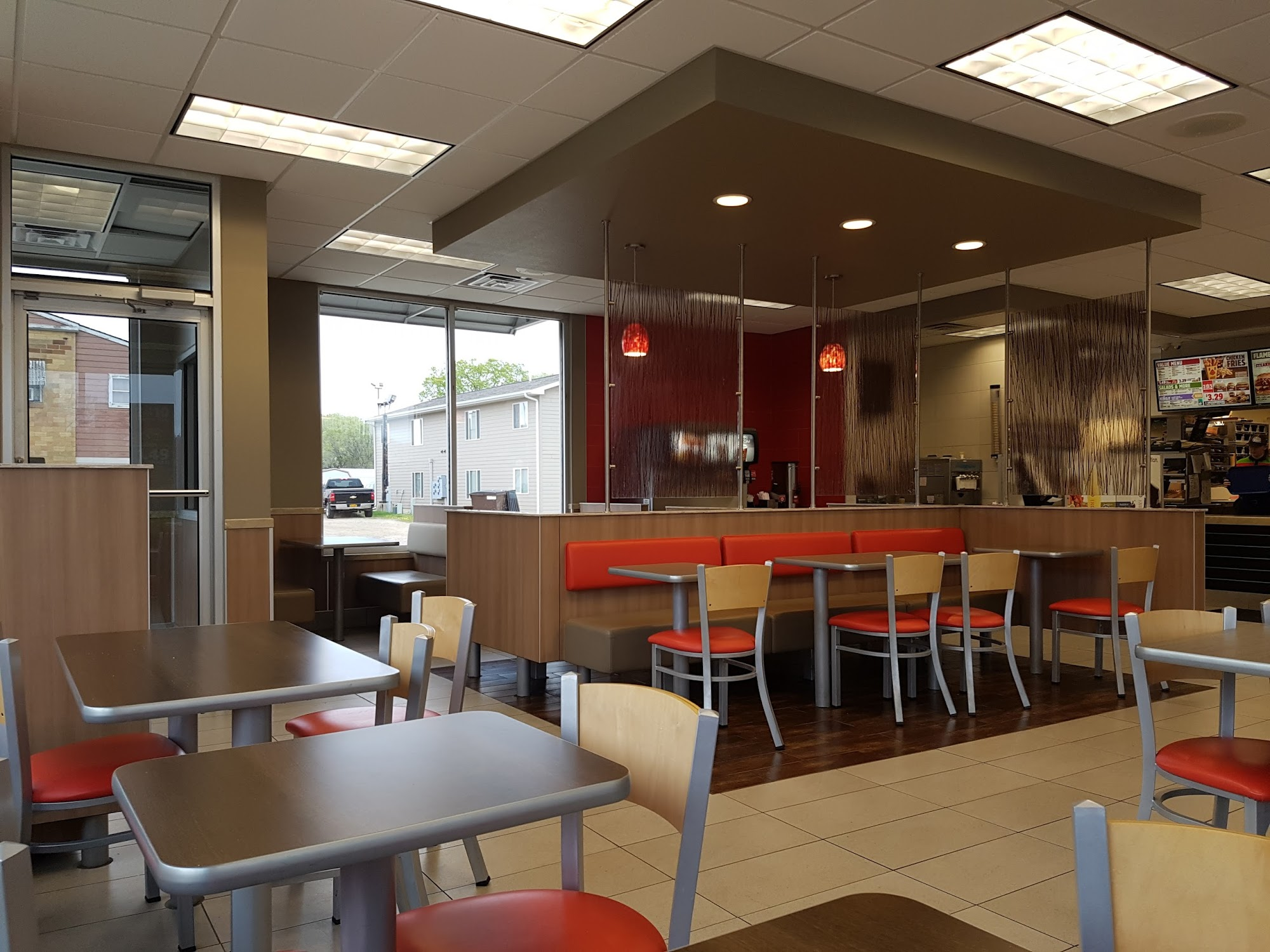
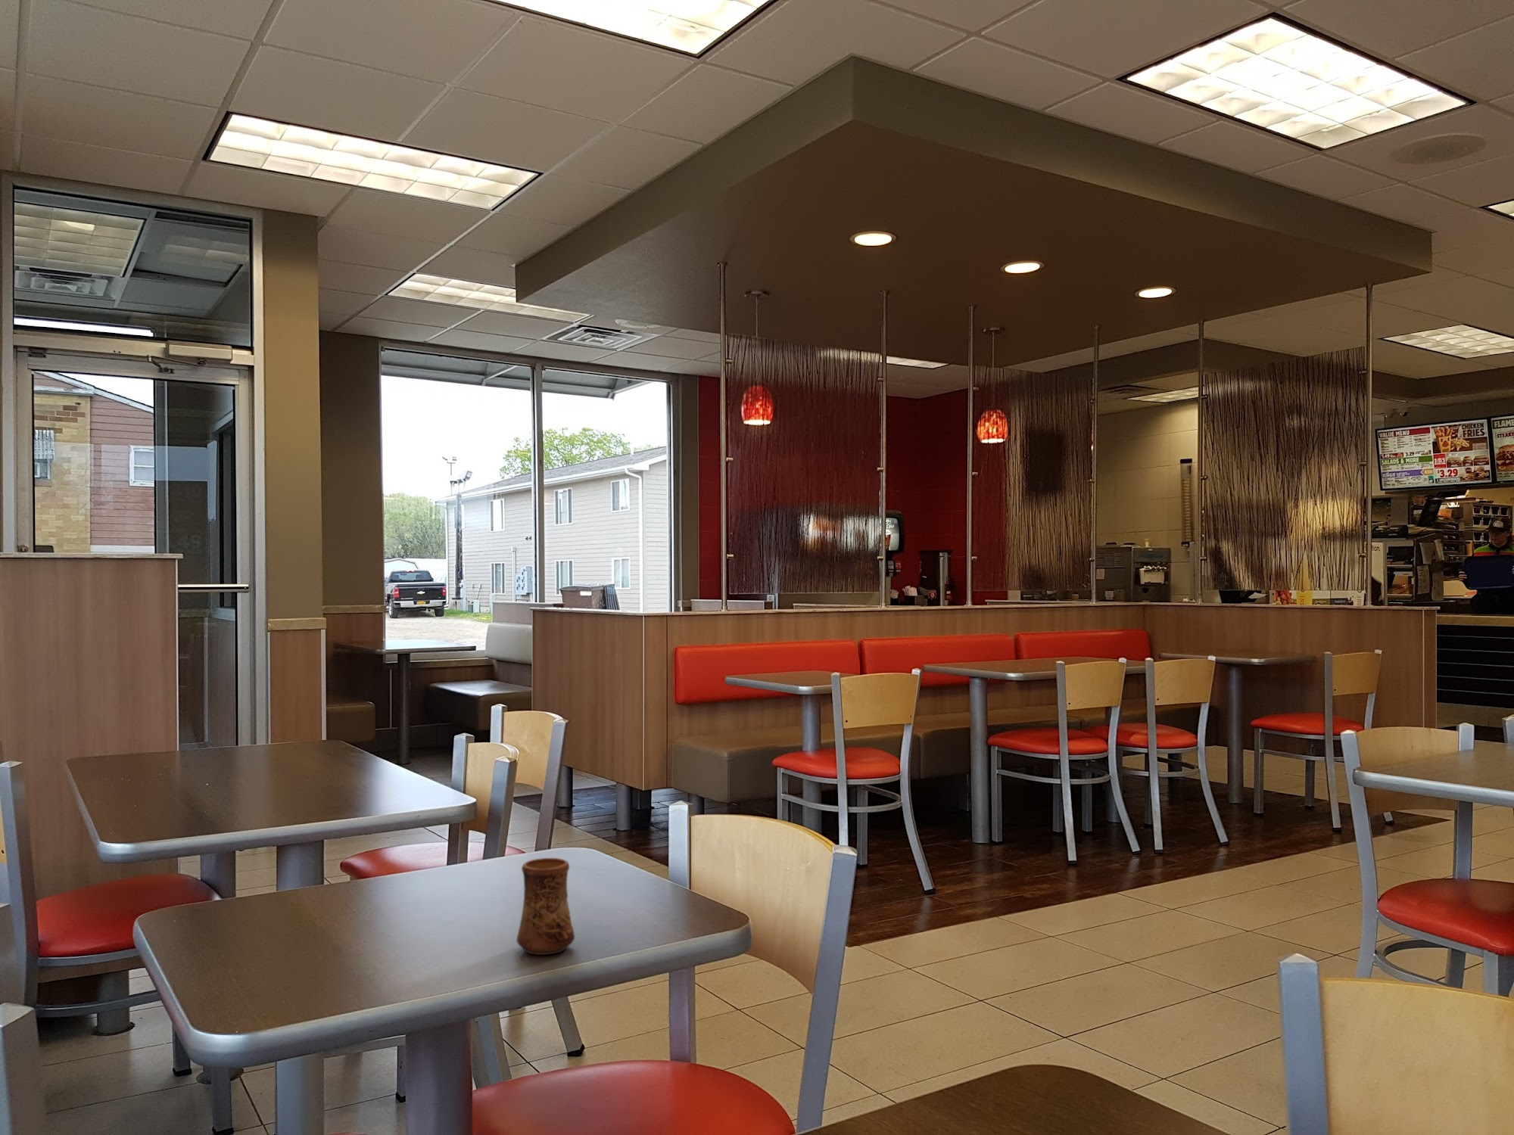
+ cup [515,857,576,956]
